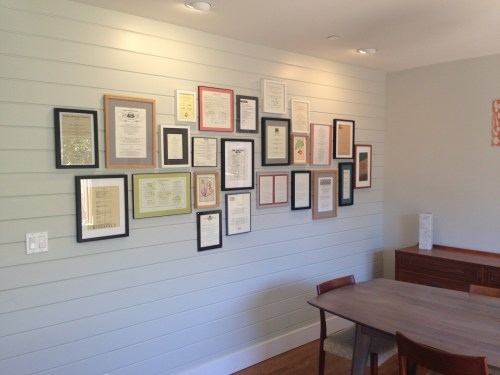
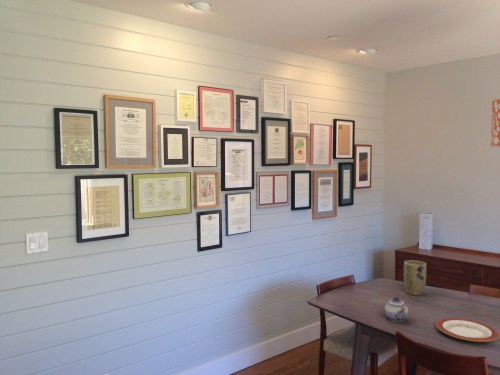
+ plate [435,317,500,343]
+ plant pot [403,259,428,296]
+ teapot [384,296,409,323]
